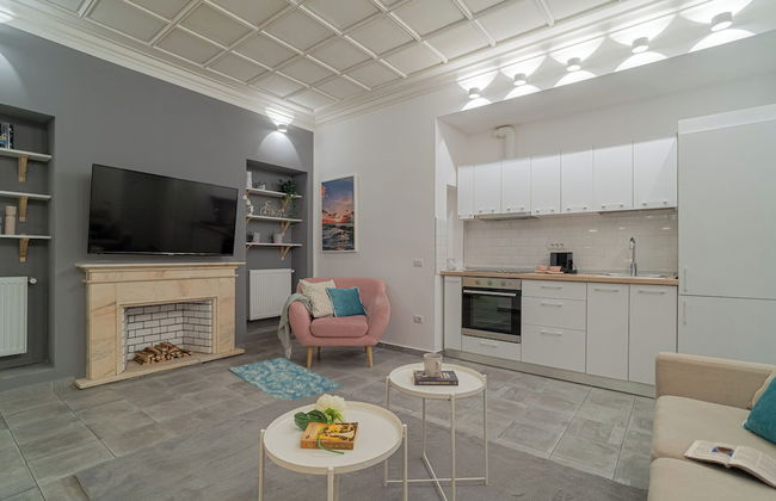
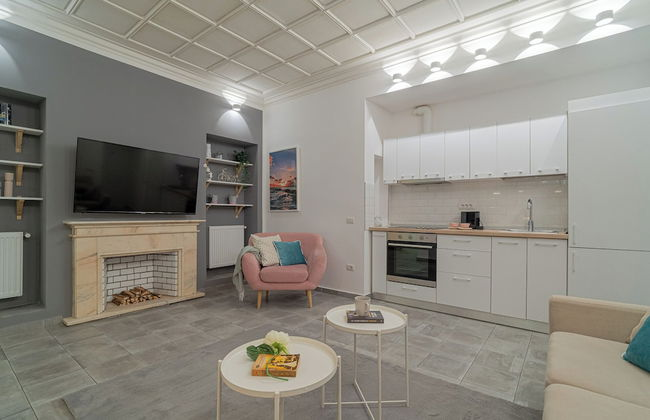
- magazine [683,439,776,489]
- rug [227,357,345,401]
